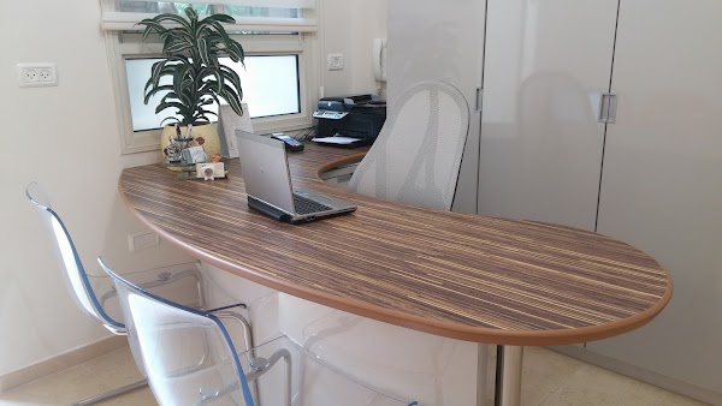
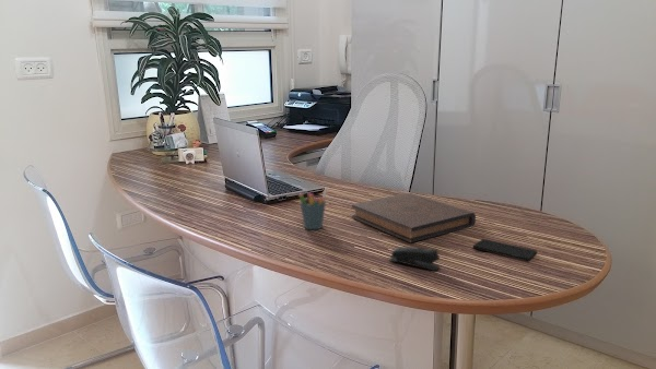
+ book [351,192,477,243]
+ pen holder [297,186,328,231]
+ stapler [388,246,441,272]
+ smartphone [472,238,538,262]
